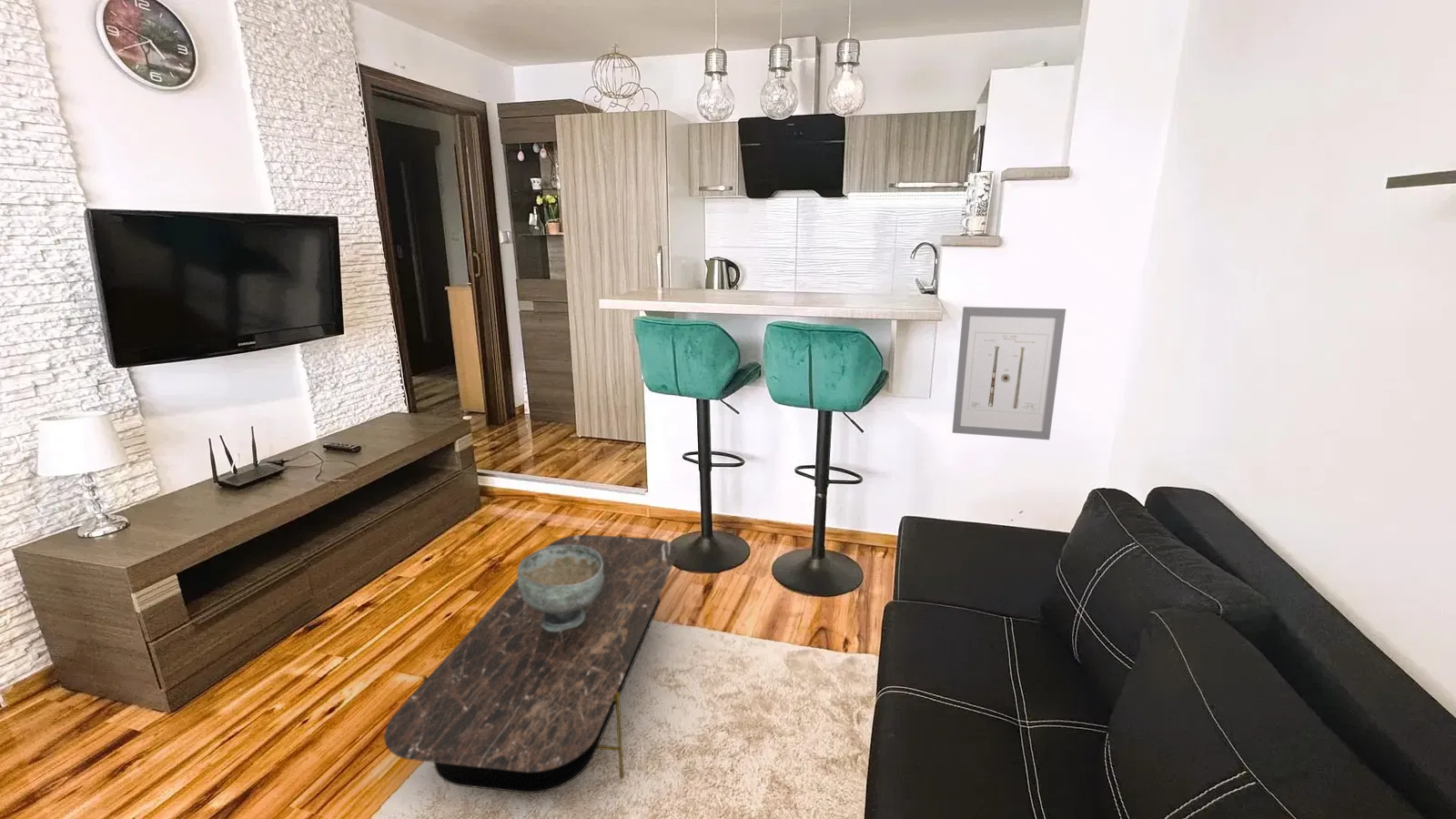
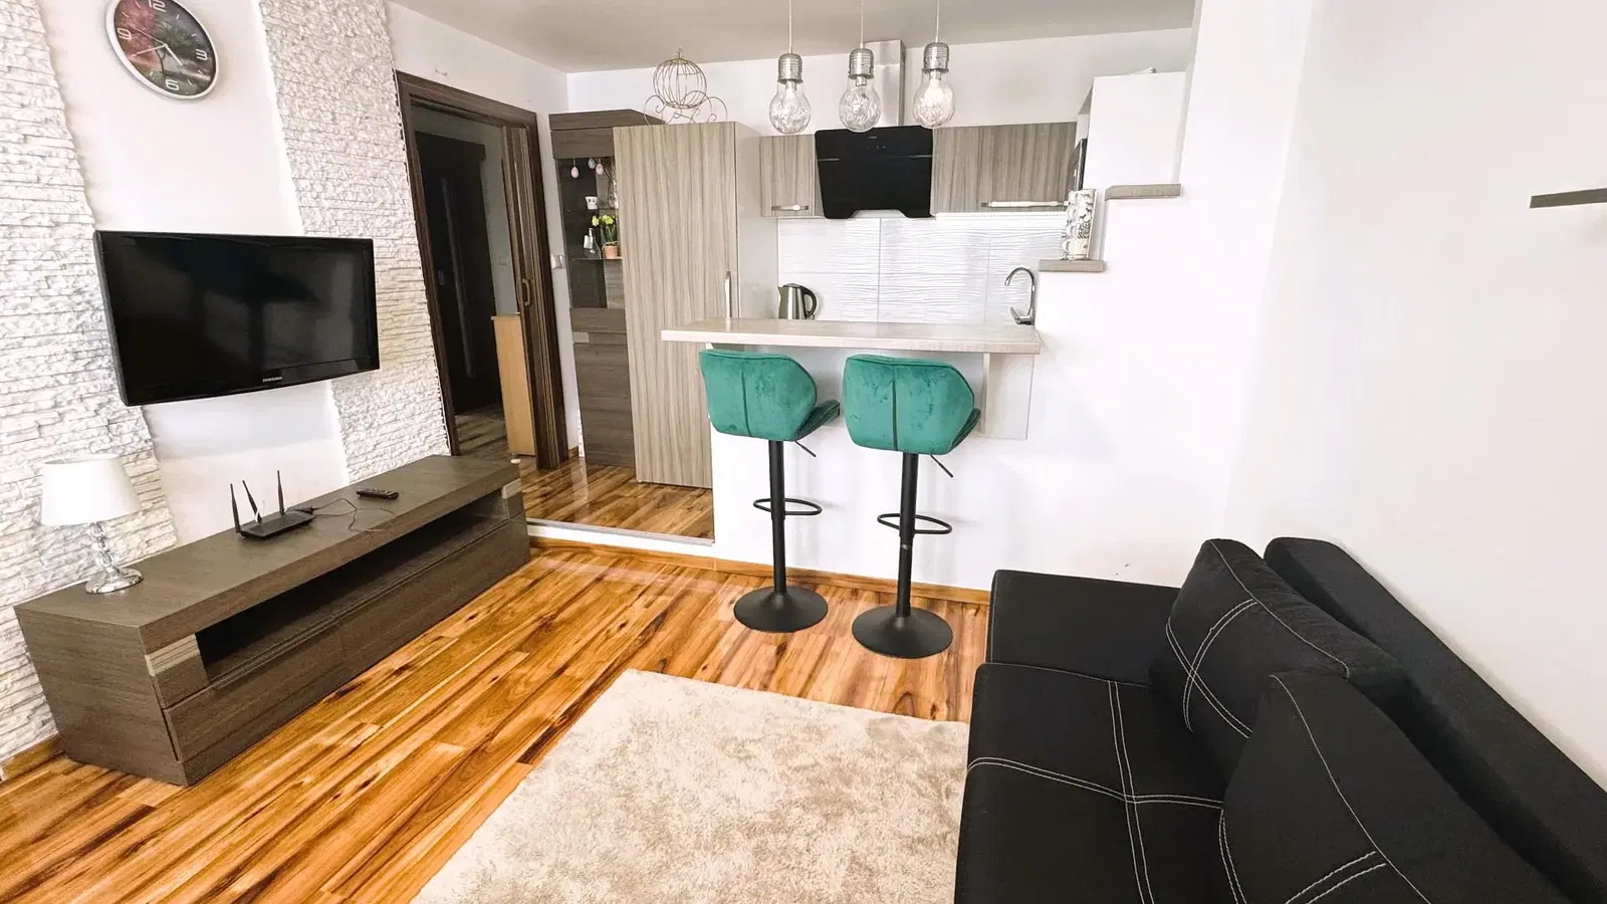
- decorative bowl [516,545,604,632]
- coffee table [383,533,679,794]
- wall art [952,306,1067,440]
